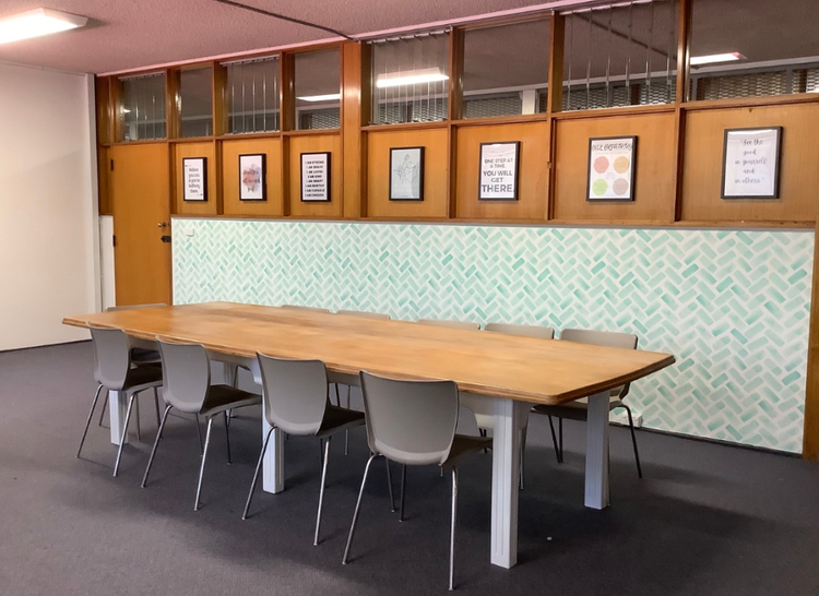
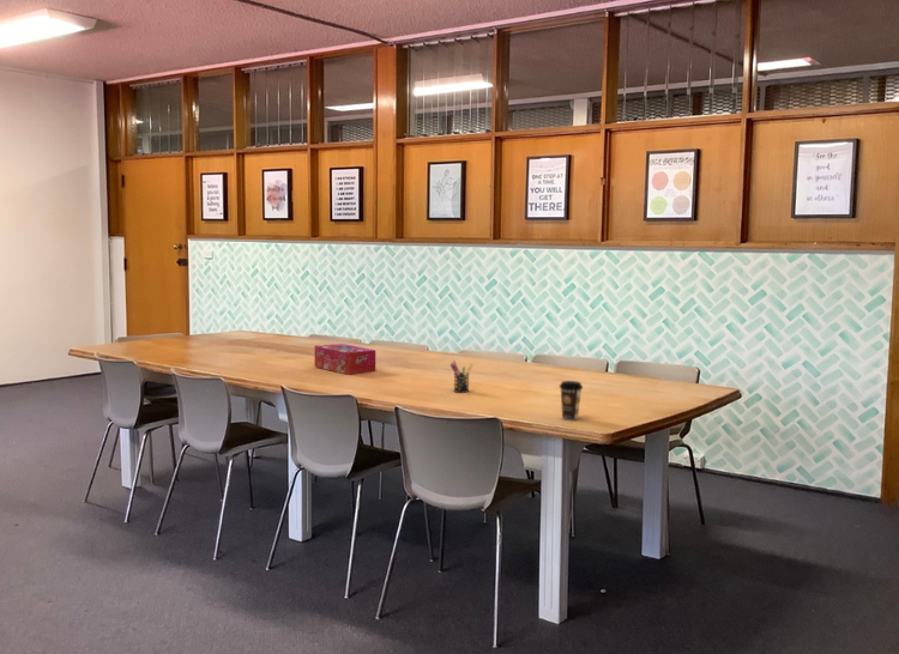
+ tissue box [314,343,376,376]
+ pen holder [450,359,473,394]
+ coffee cup [559,380,584,420]
